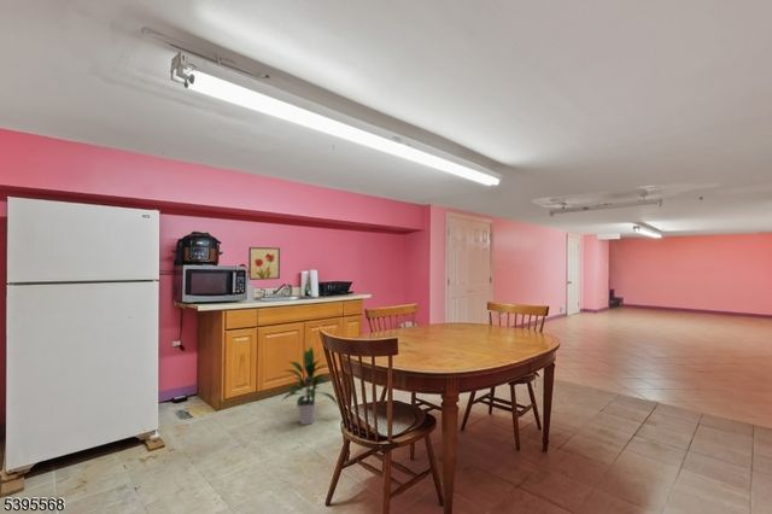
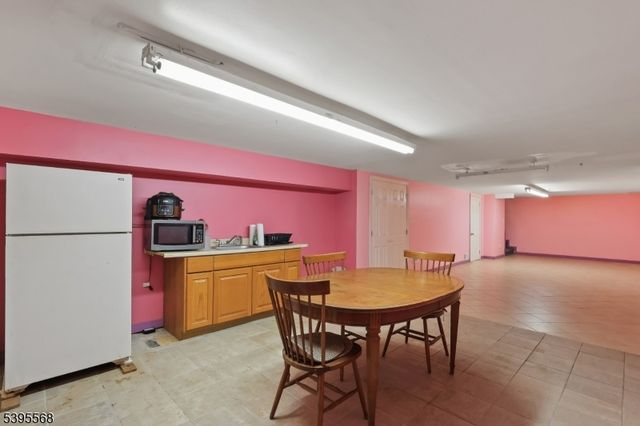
- indoor plant [281,345,339,426]
- wall art [247,246,281,281]
